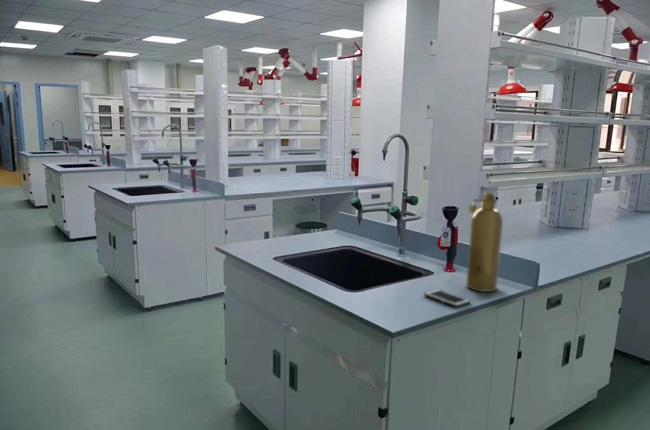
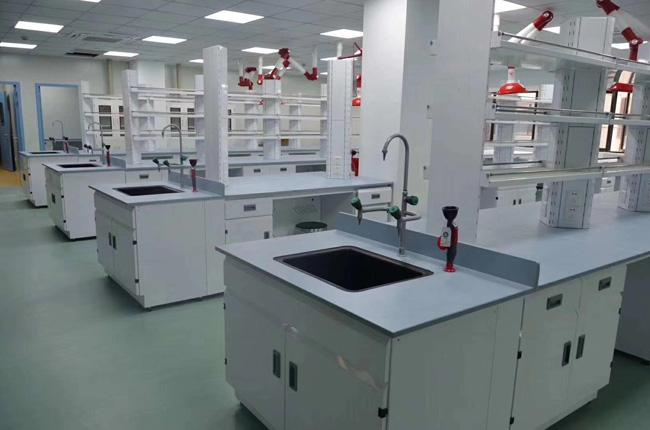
- cell phone [423,288,471,308]
- spray bottle [465,192,504,293]
